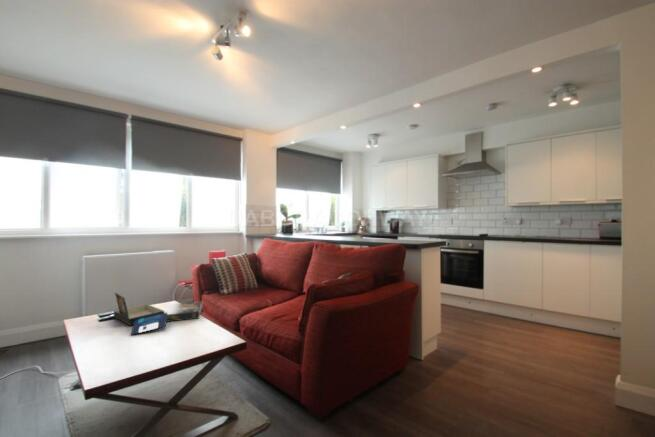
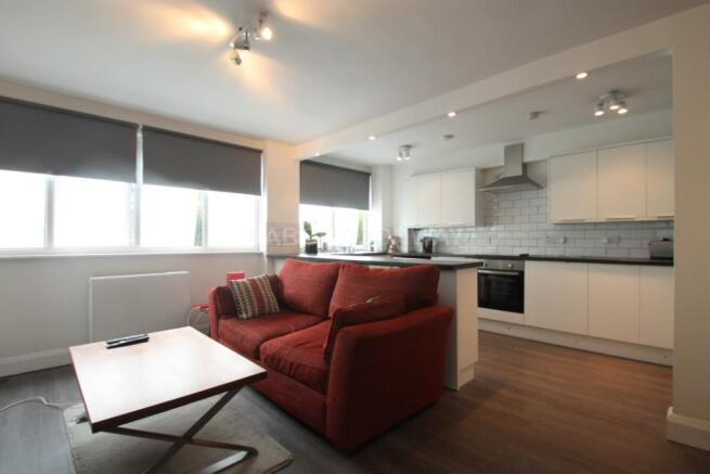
- board game [113,292,203,336]
